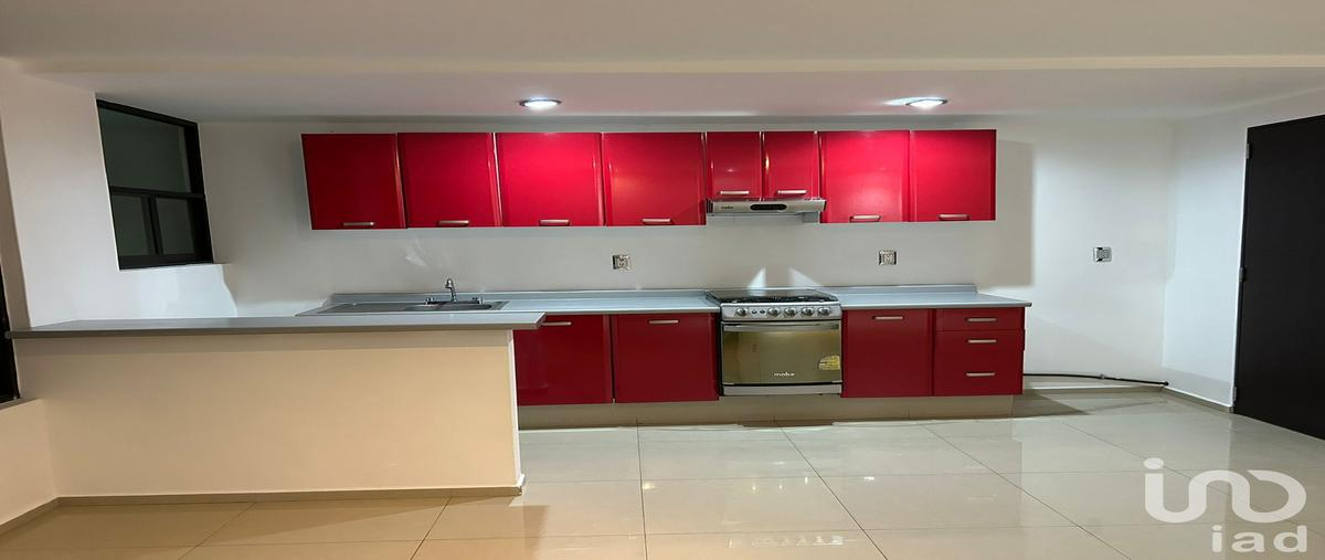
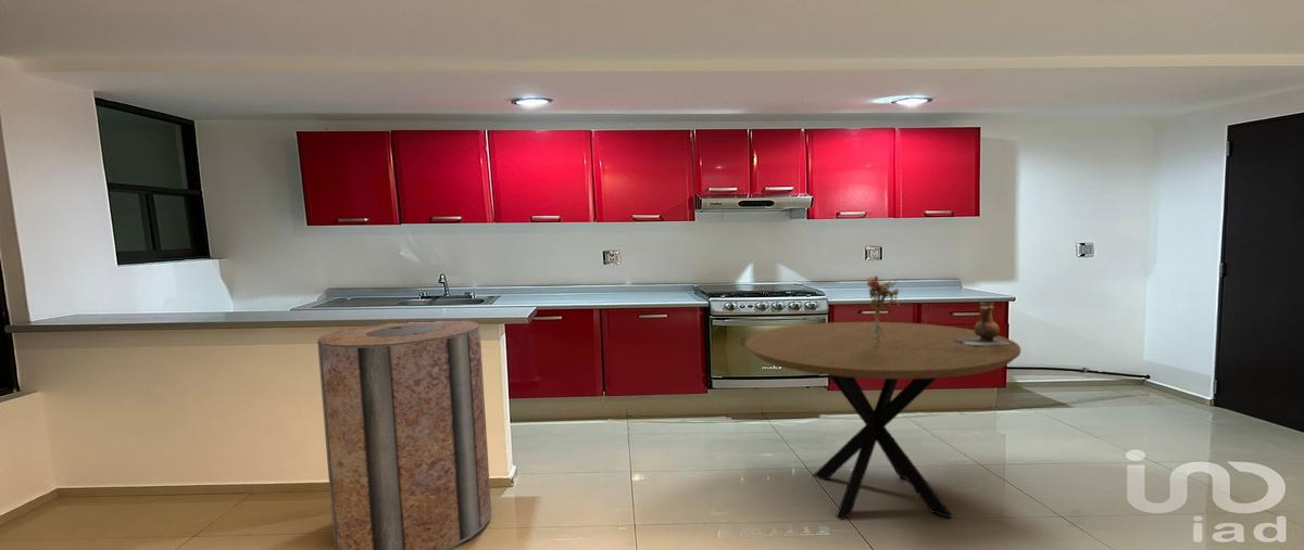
+ pitcher [954,302,1011,346]
+ bouquet [865,276,905,346]
+ trash can [316,320,492,550]
+ dining table [745,321,1021,521]
